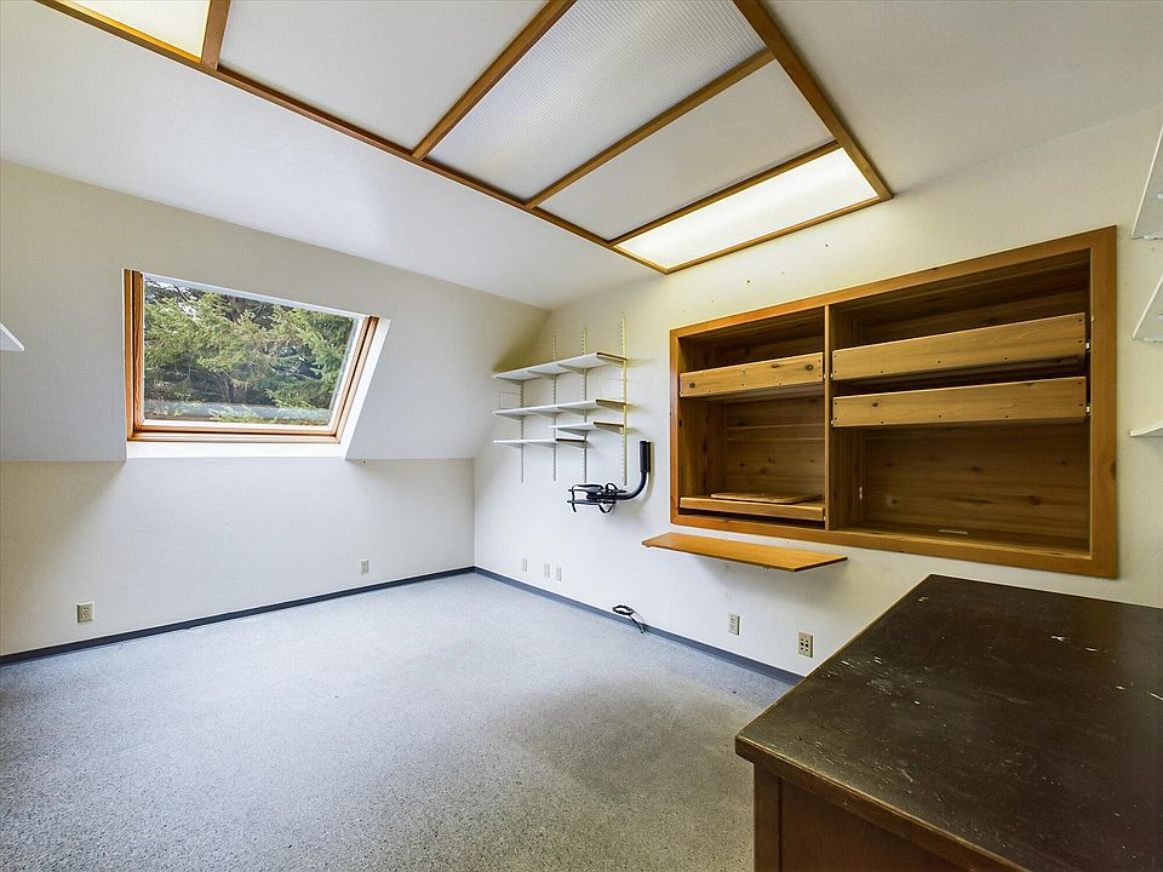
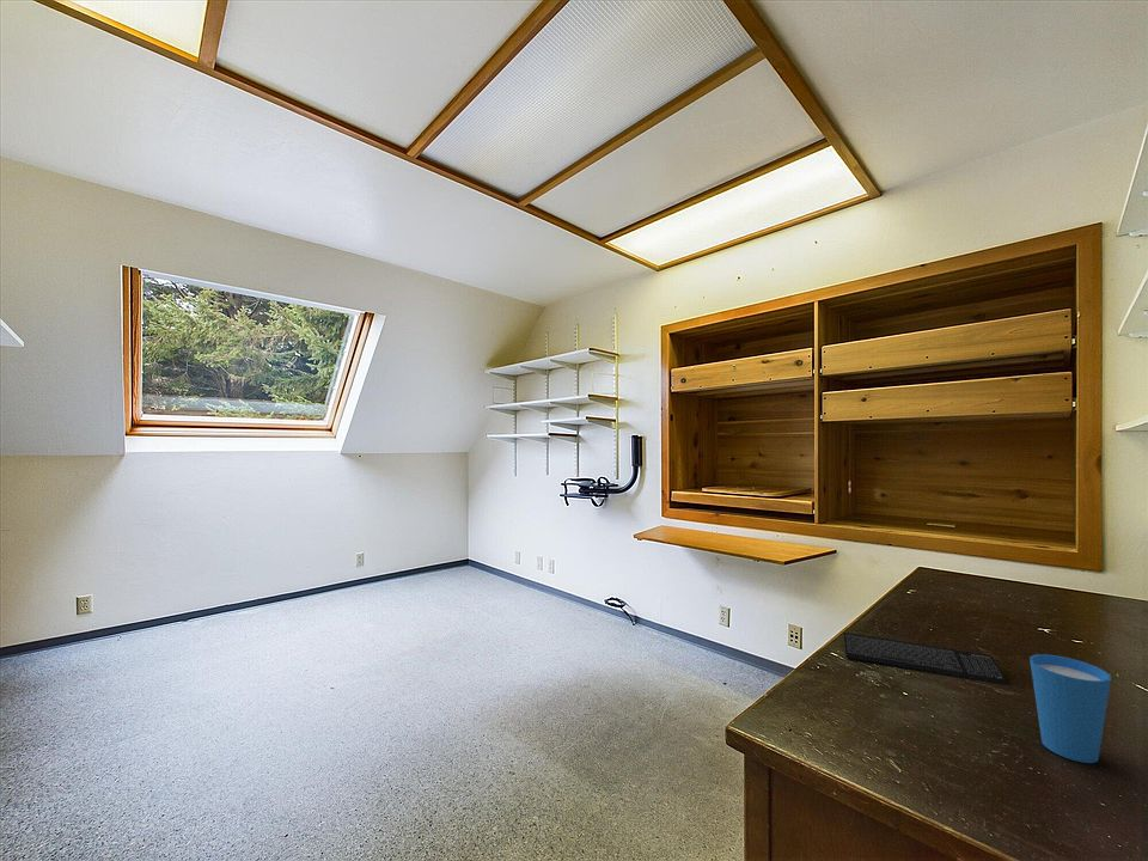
+ keyboard [843,631,1009,686]
+ cup [1028,653,1112,764]
